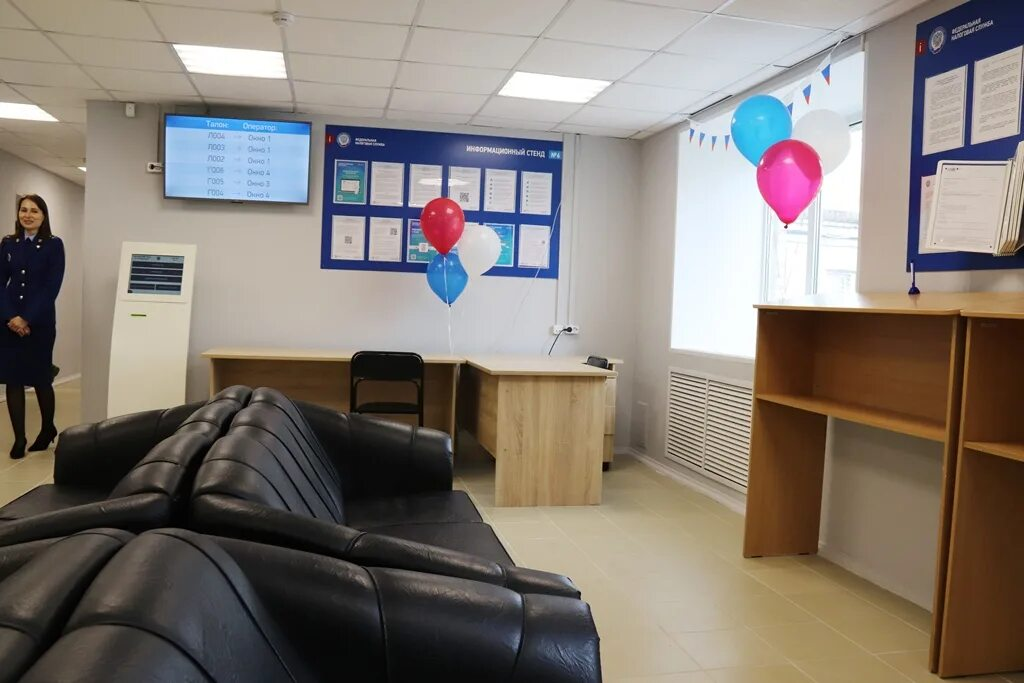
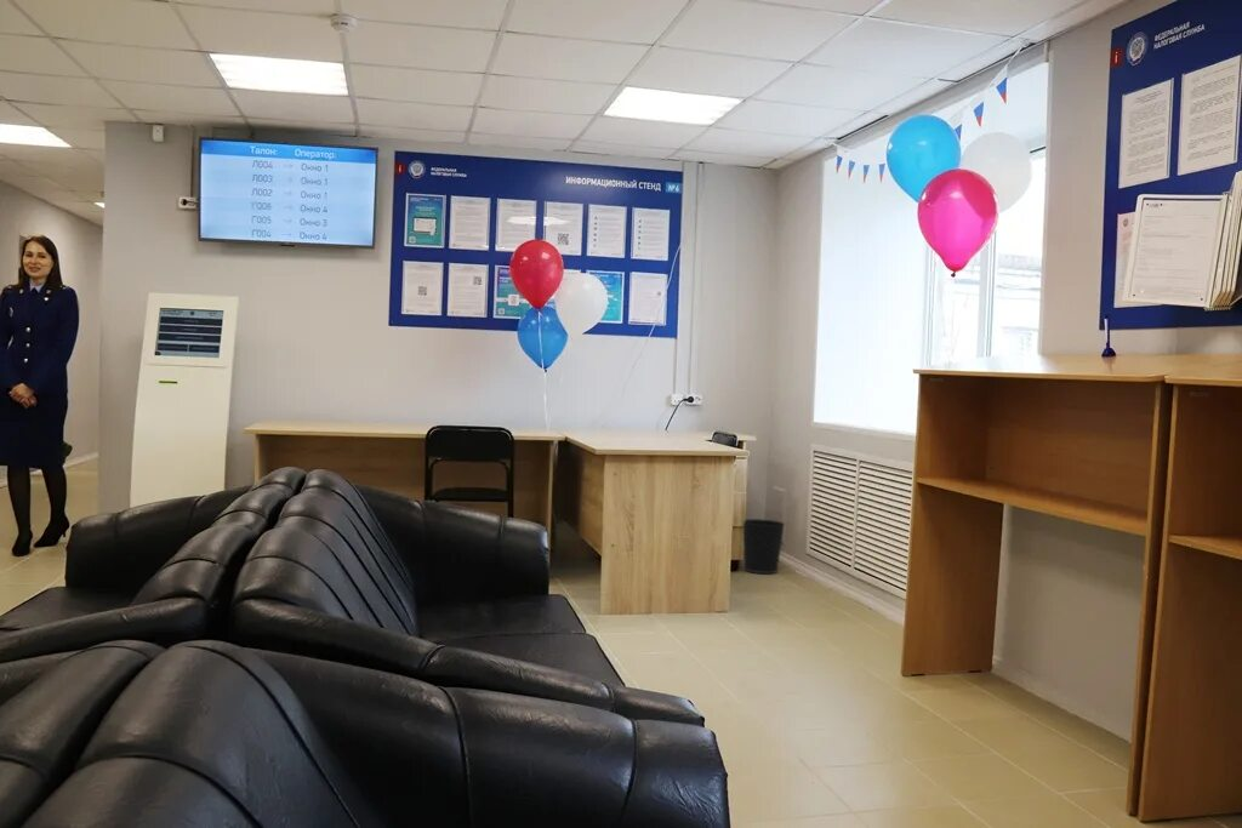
+ wastebasket [742,518,786,575]
